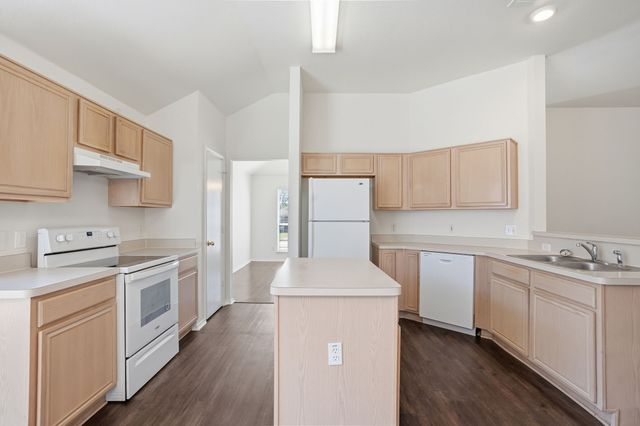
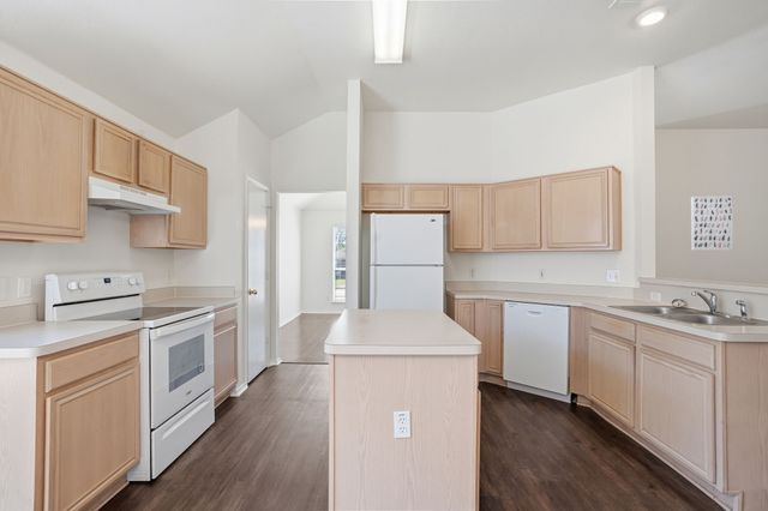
+ wall art [690,194,734,251]
